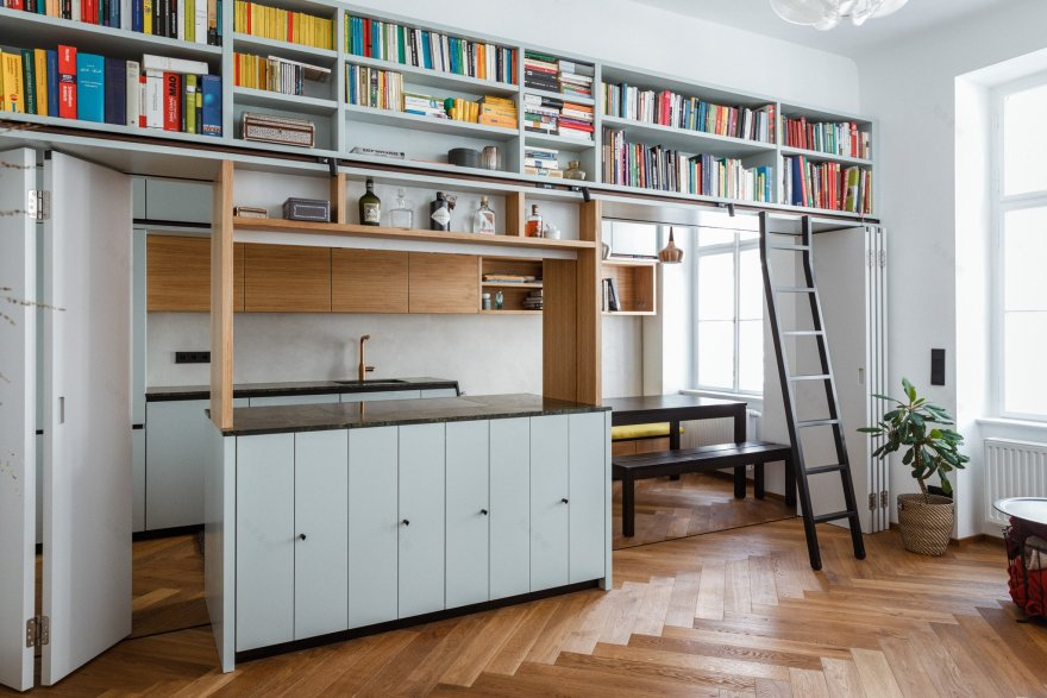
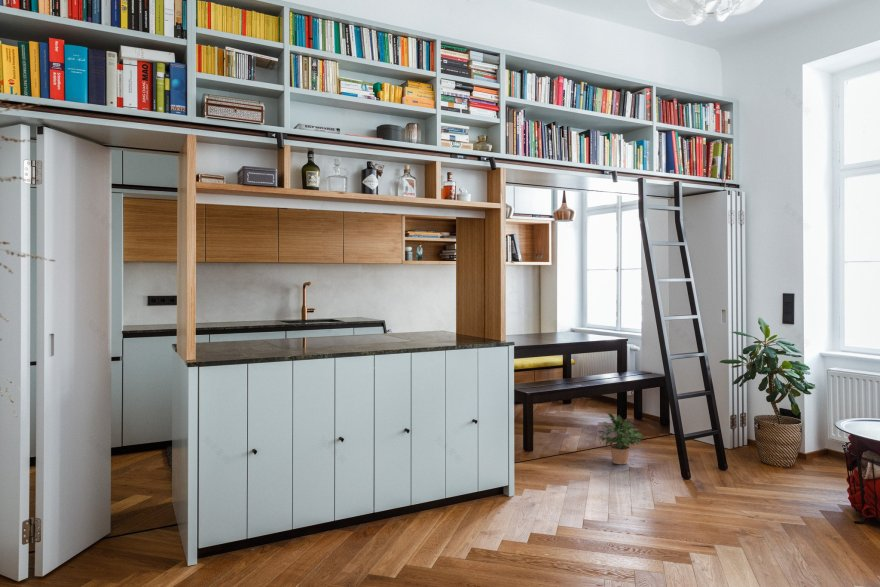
+ potted plant [595,412,646,465]
